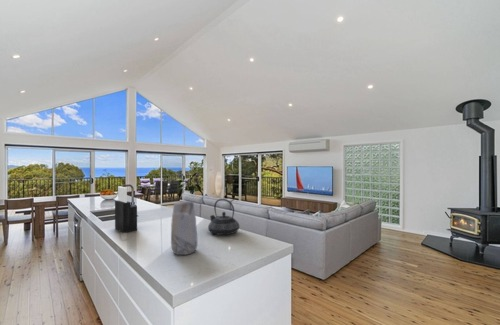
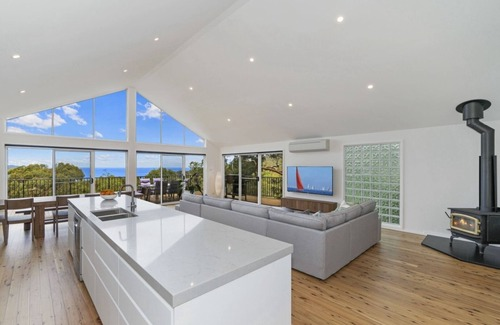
- teapot [207,198,240,236]
- knife block [114,185,138,234]
- vase [170,200,199,256]
